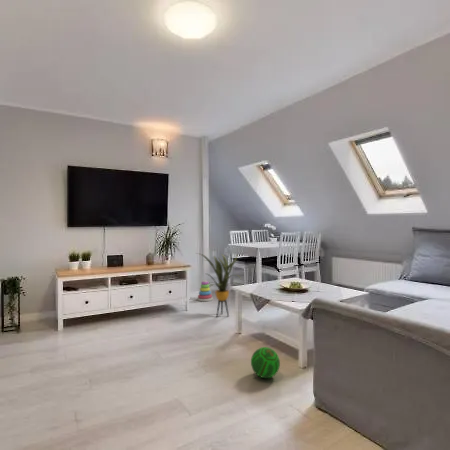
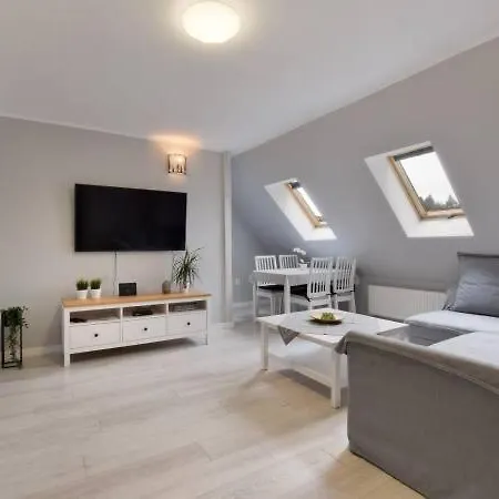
- house plant [196,252,242,318]
- stacking toy [196,280,214,302]
- ball [250,346,281,379]
